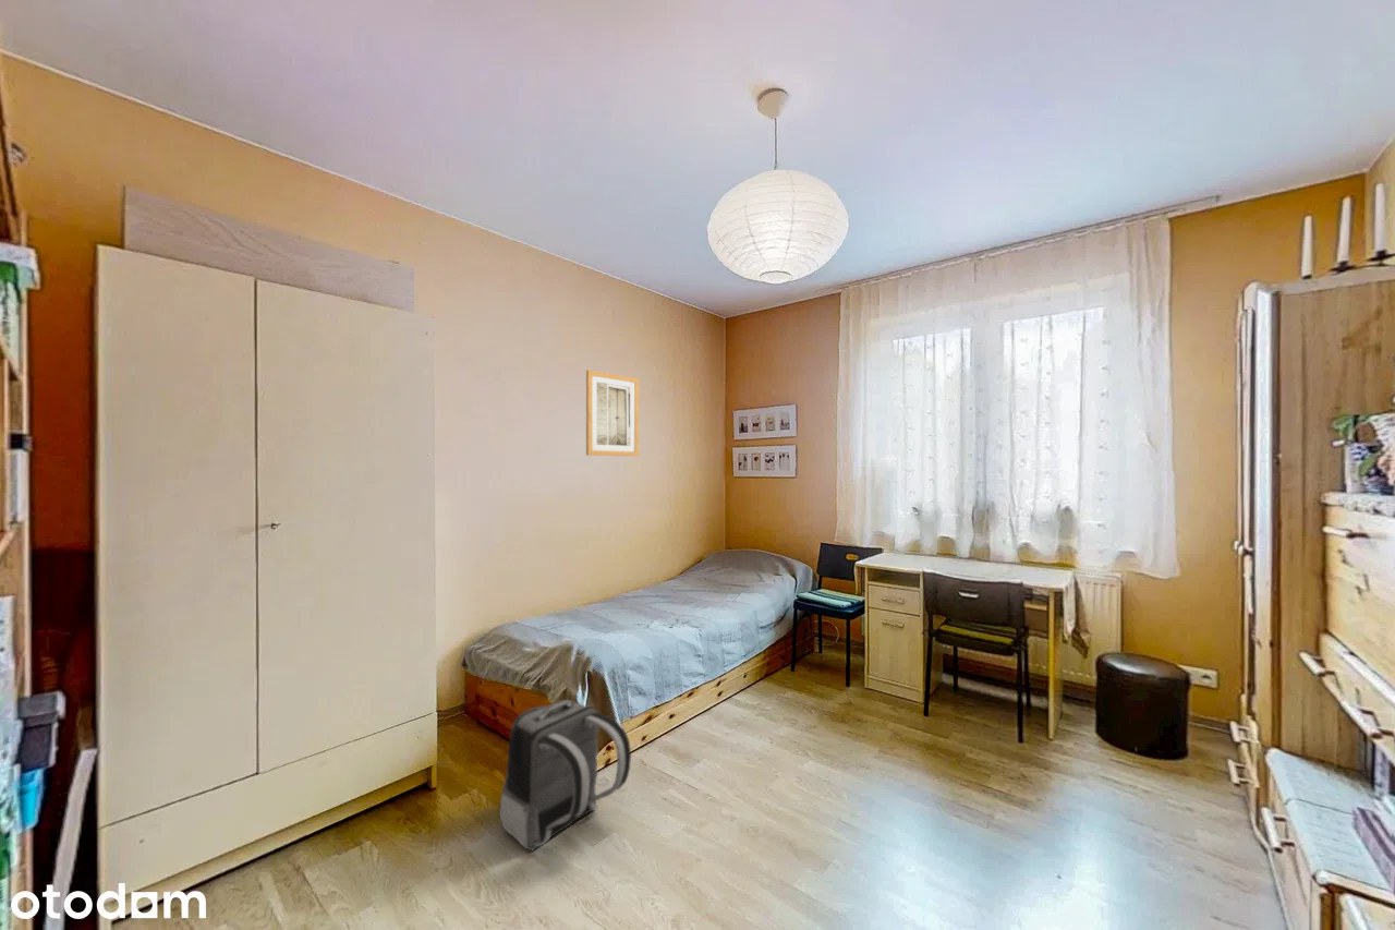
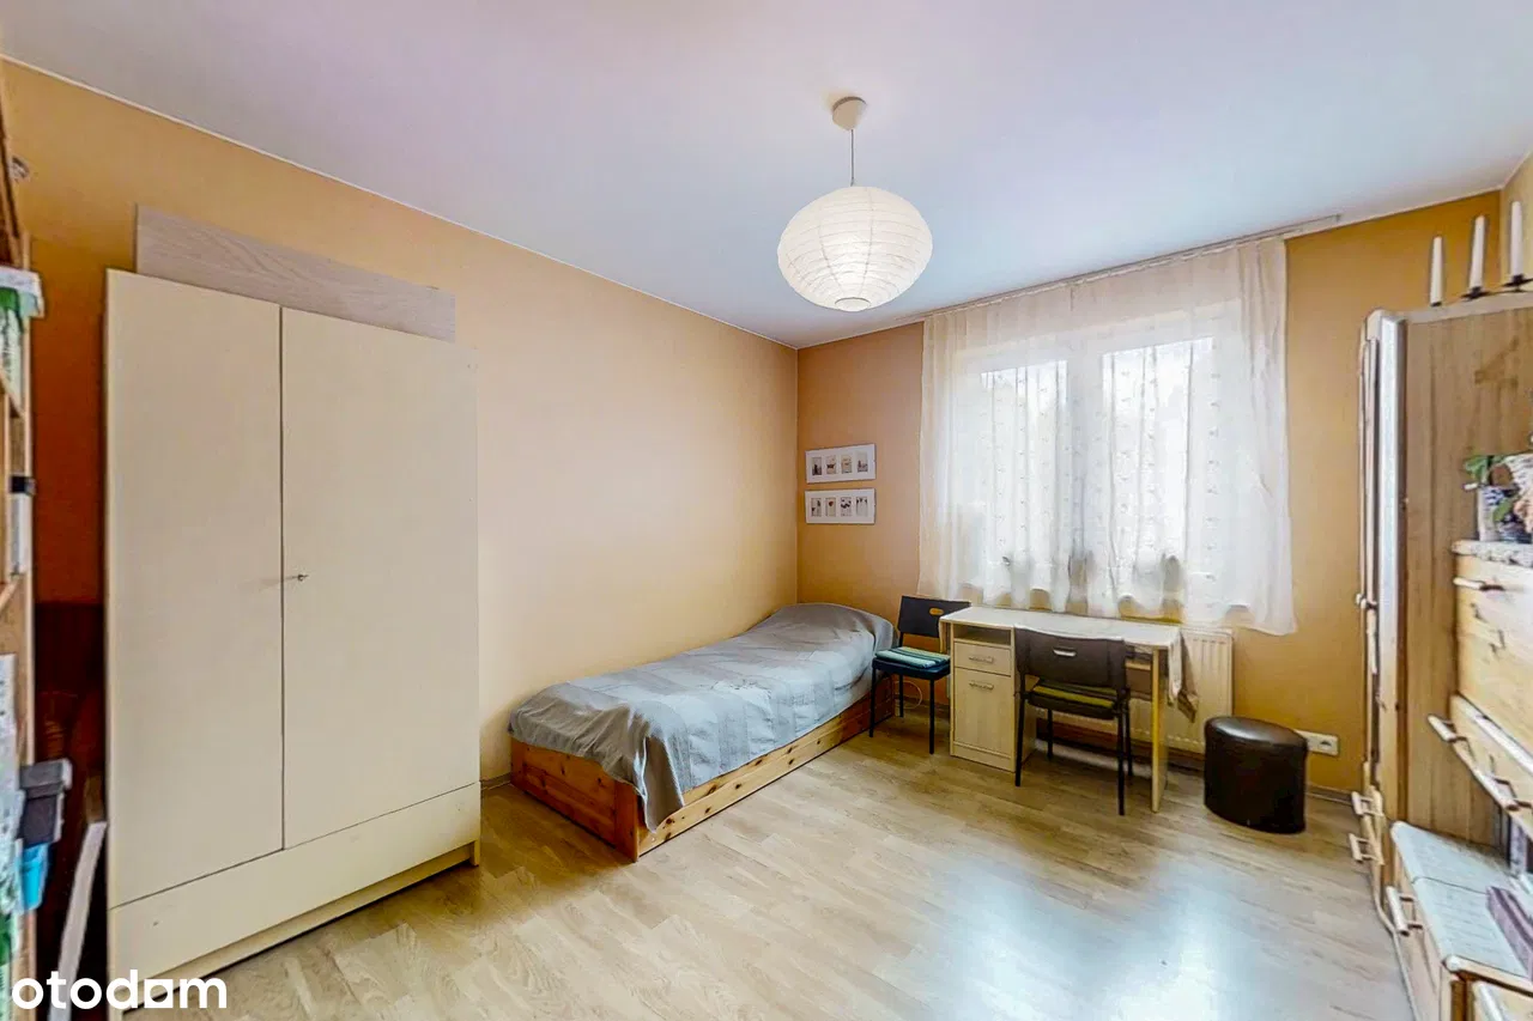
- wall art [585,369,640,457]
- backpack [498,699,632,853]
